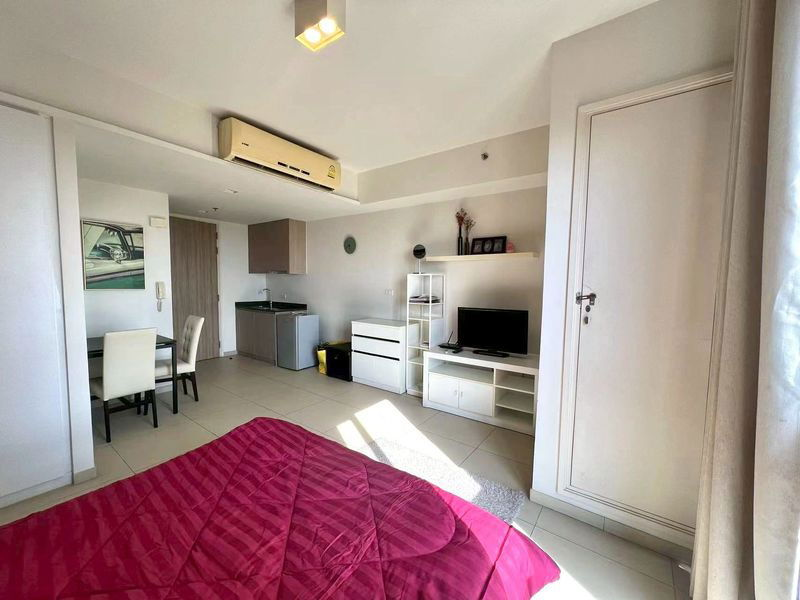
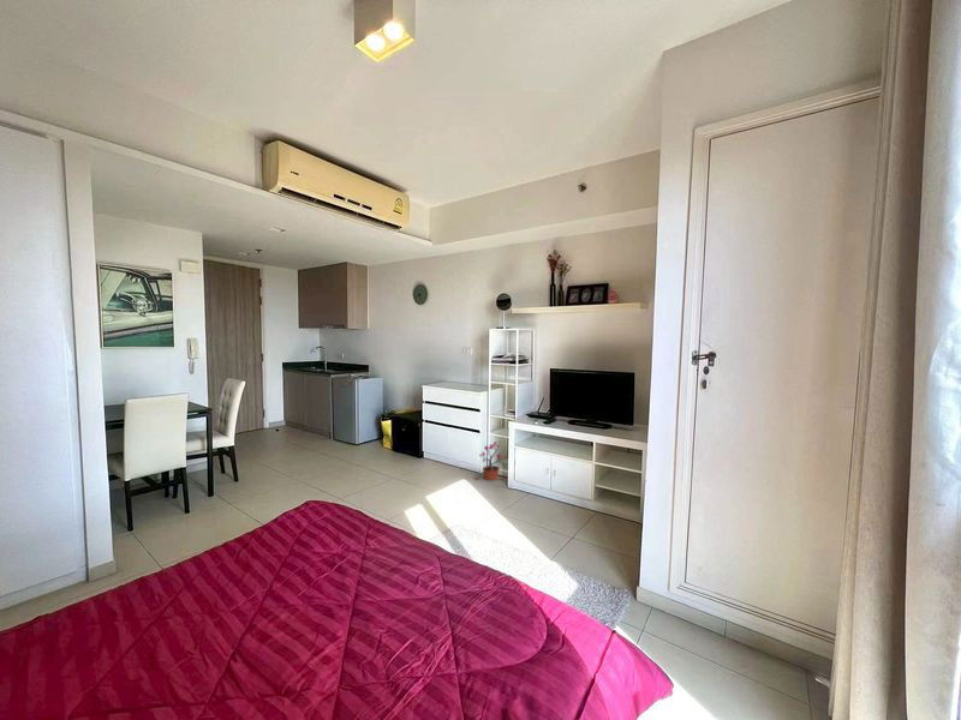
+ potted plant [474,440,506,481]
